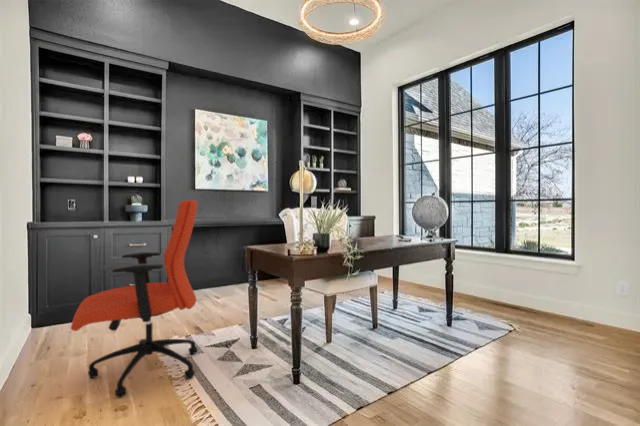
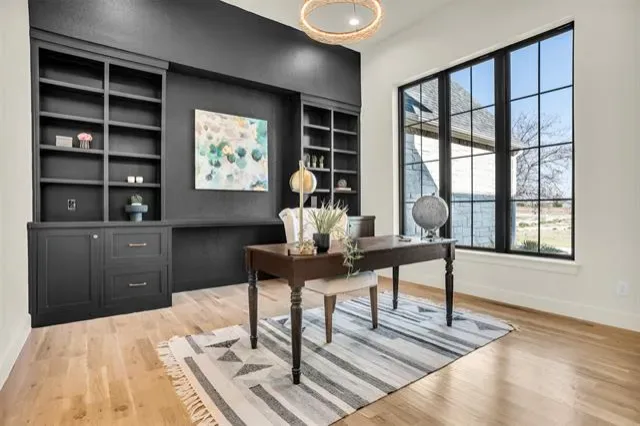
- office chair [70,199,198,399]
